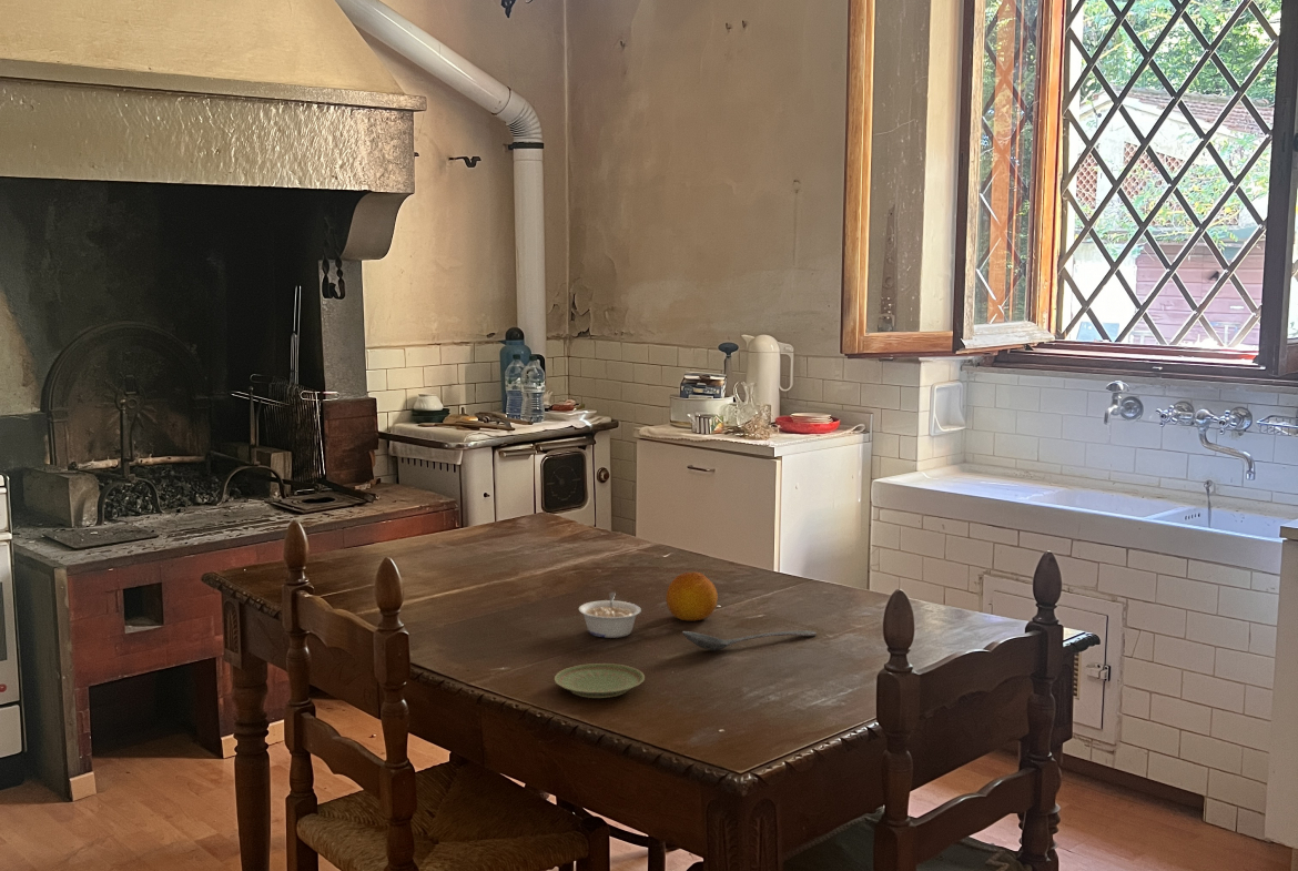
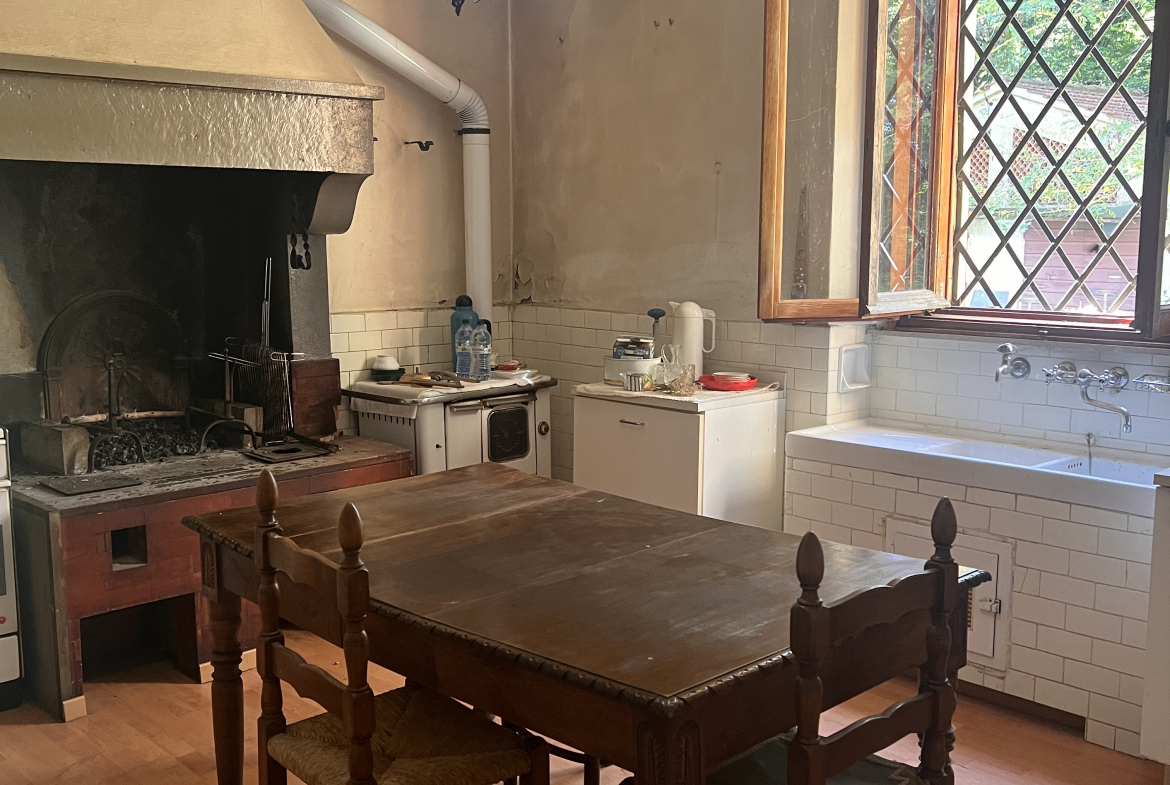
- legume [578,591,642,639]
- stirrer [681,629,818,652]
- fruit [665,570,719,621]
- plate [554,662,646,699]
